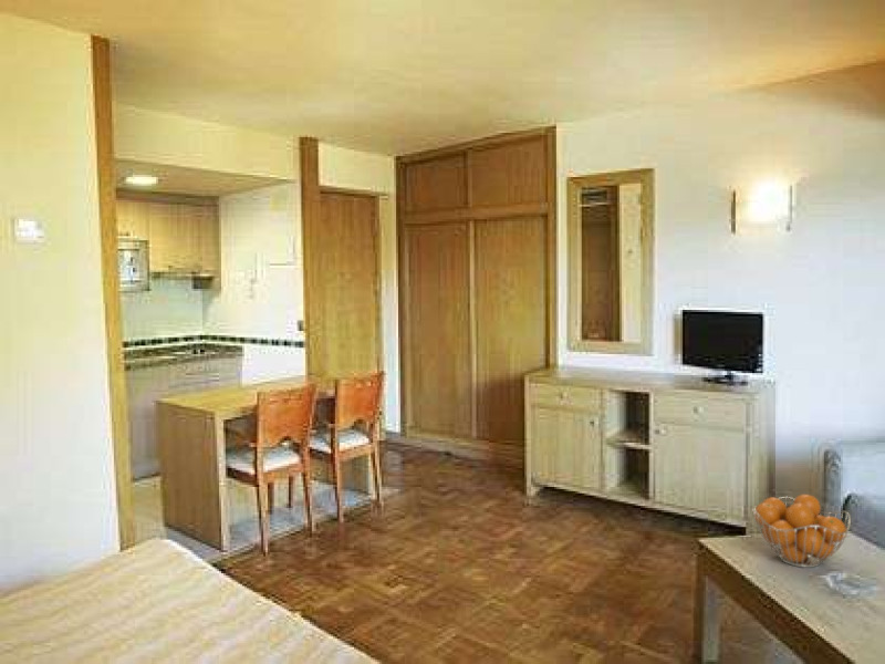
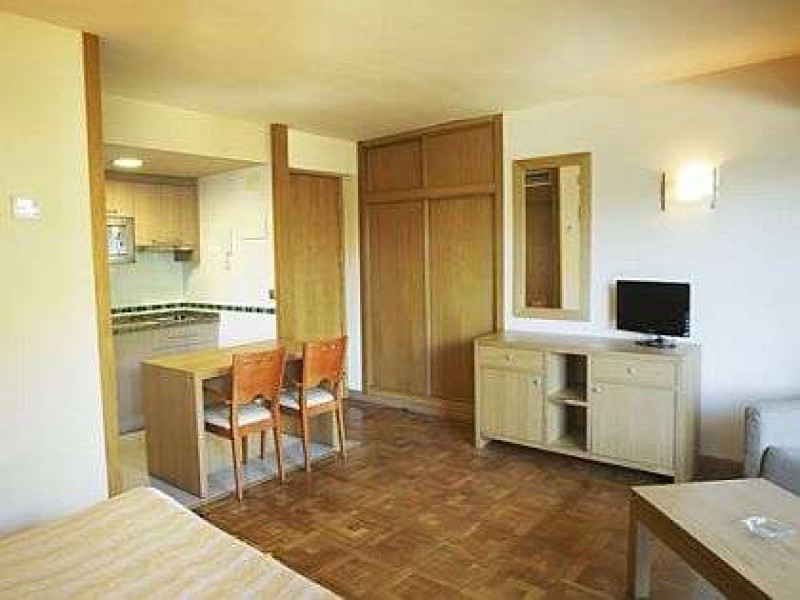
- fruit basket [751,494,852,569]
